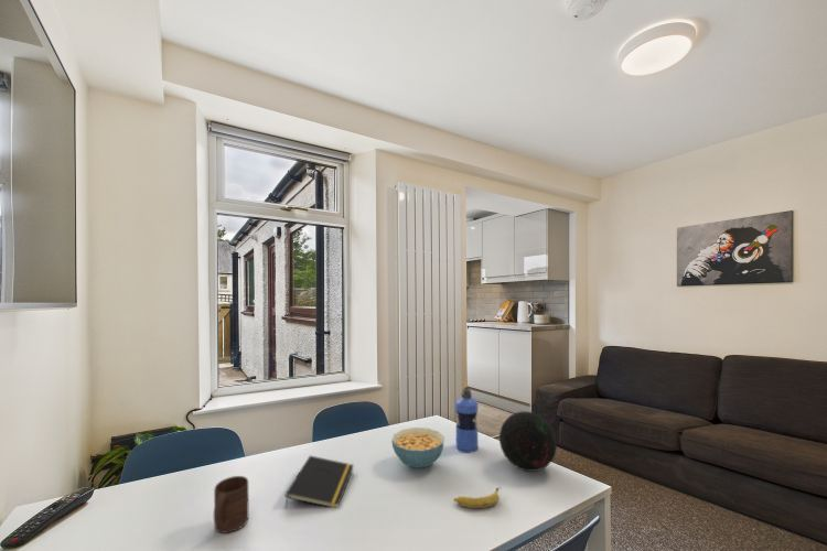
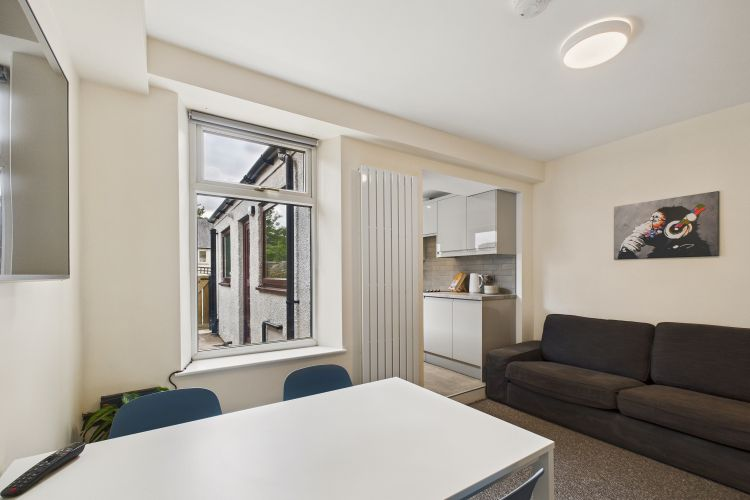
- decorative orb [498,410,558,473]
- banana [452,486,503,509]
- cereal bowl [390,426,445,469]
- notepad [283,454,355,509]
- cup [213,475,249,534]
- water bottle [454,386,479,454]
